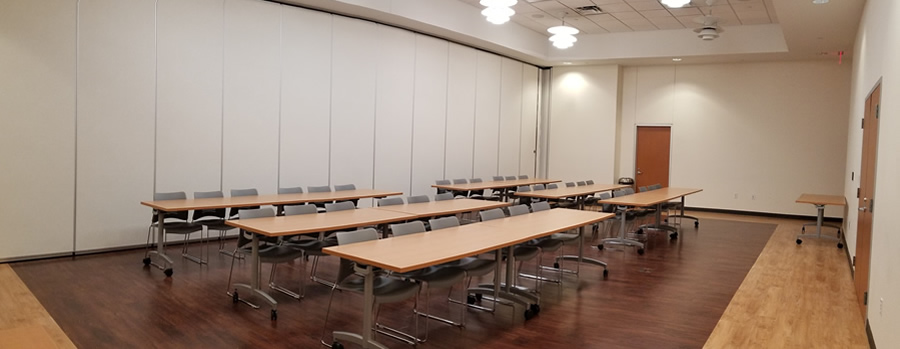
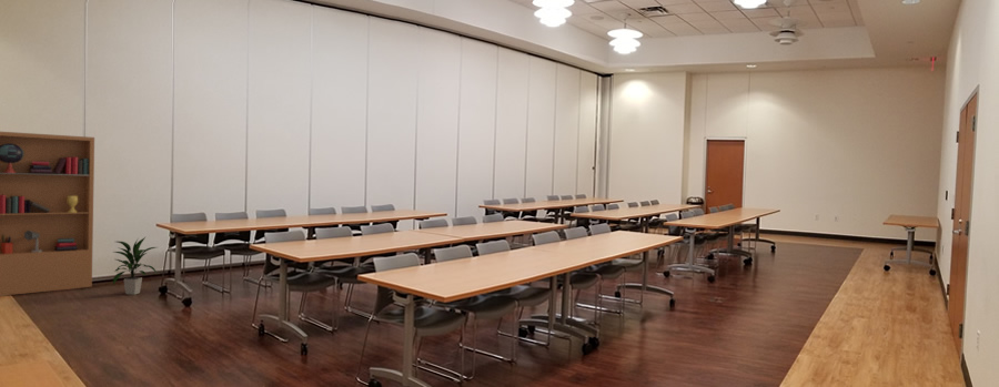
+ indoor plant [112,236,158,296]
+ bookcase [0,131,95,297]
